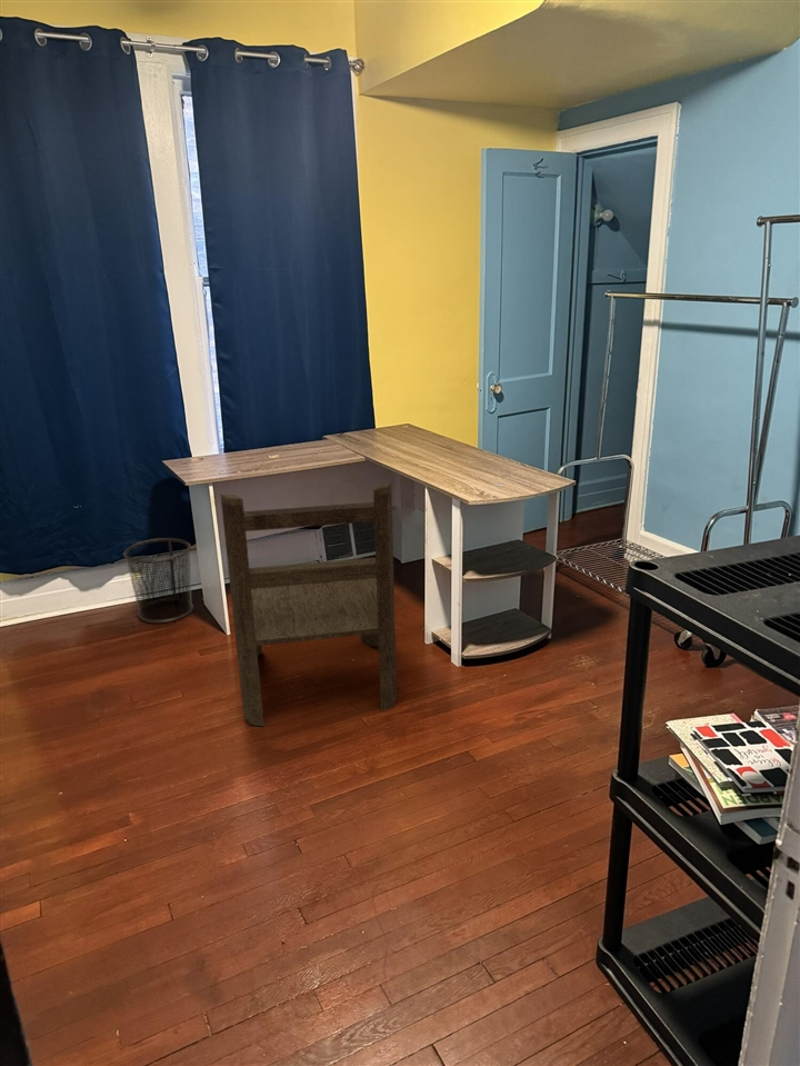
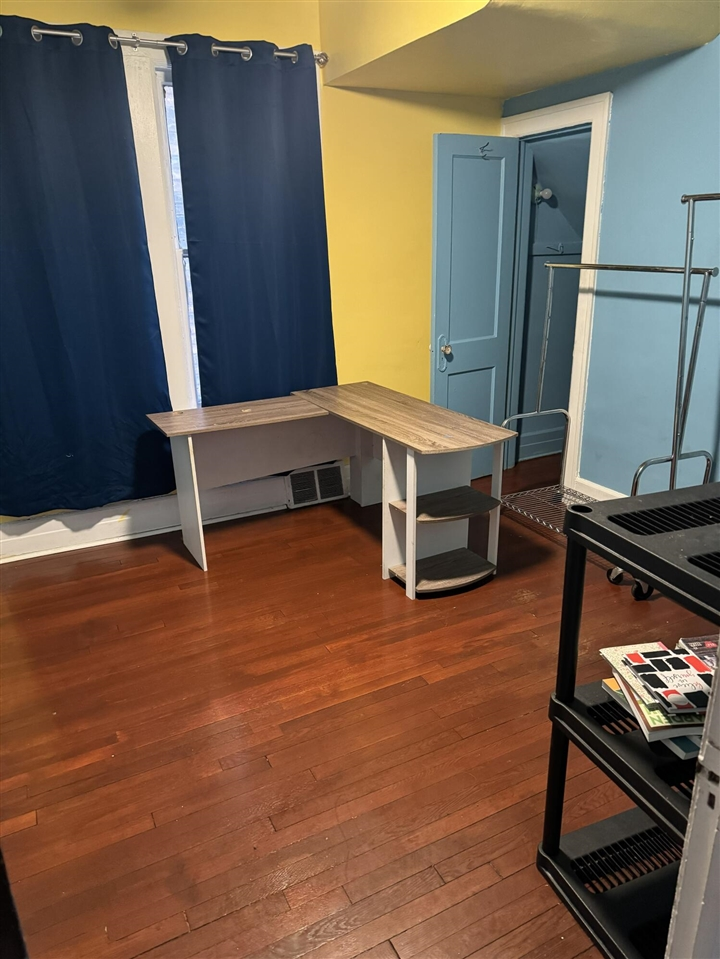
- chair [219,481,398,727]
- waste bin [122,537,194,624]
